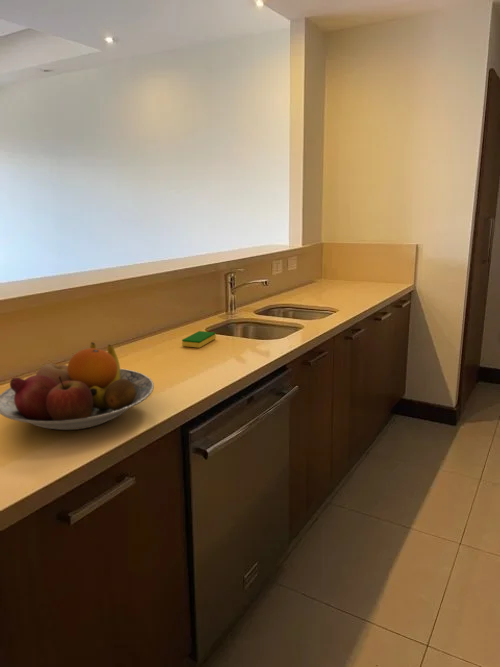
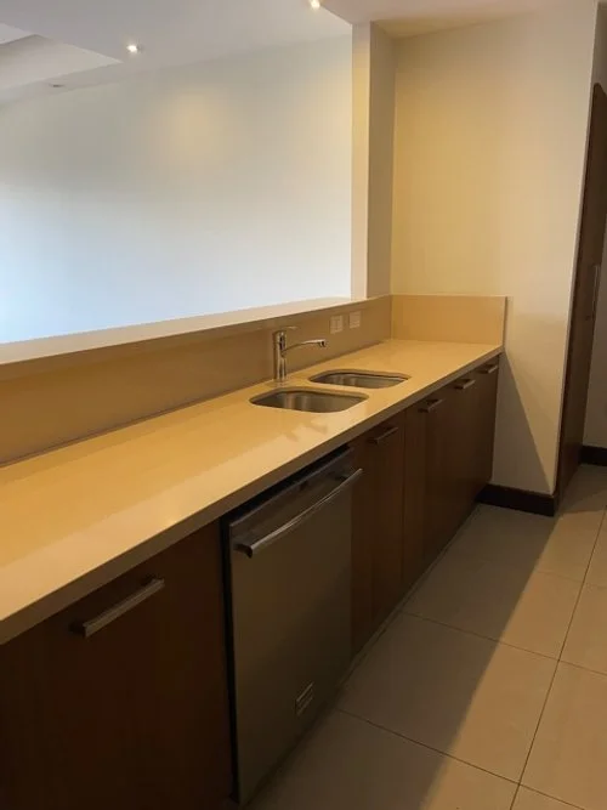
- dish sponge [181,330,217,349]
- fruit bowl [0,341,155,431]
